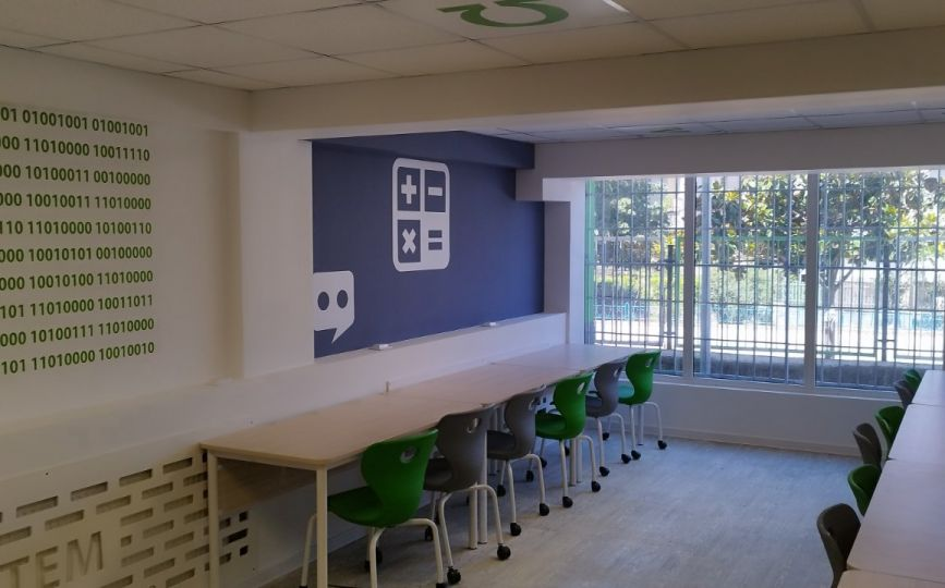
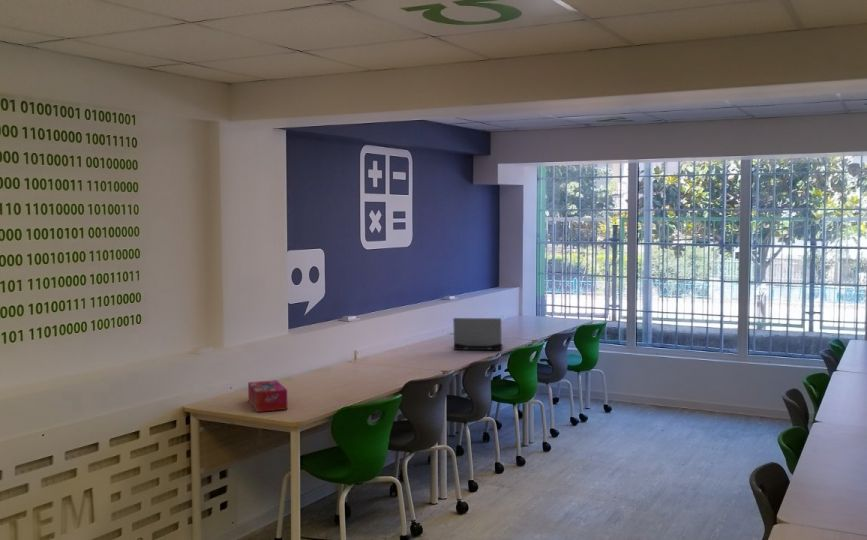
+ tissue box [247,379,288,413]
+ laptop computer [452,317,504,351]
